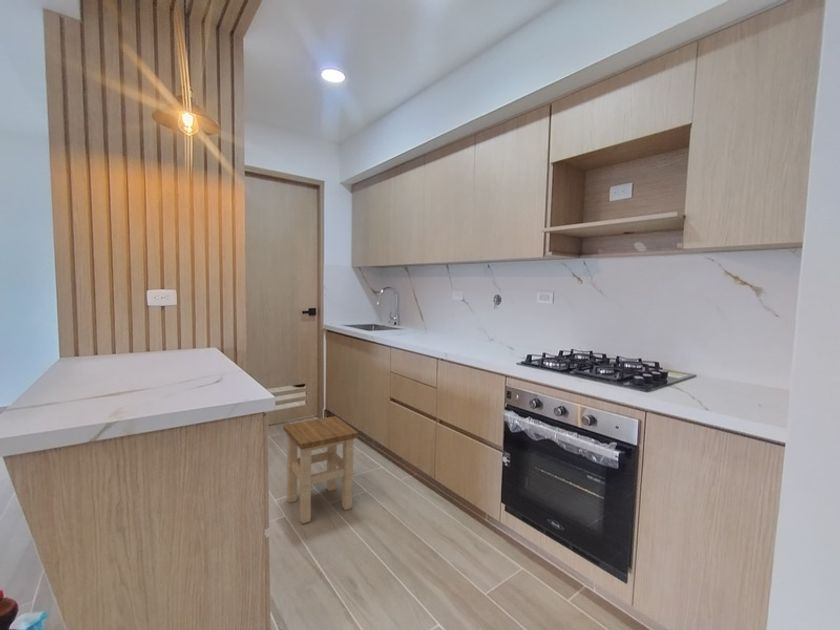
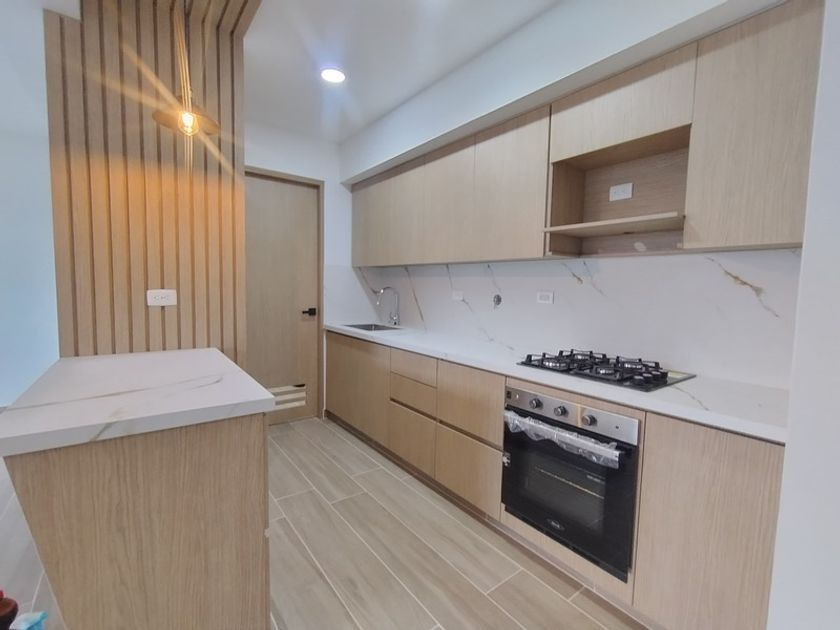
- stool [283,415,359,525]
